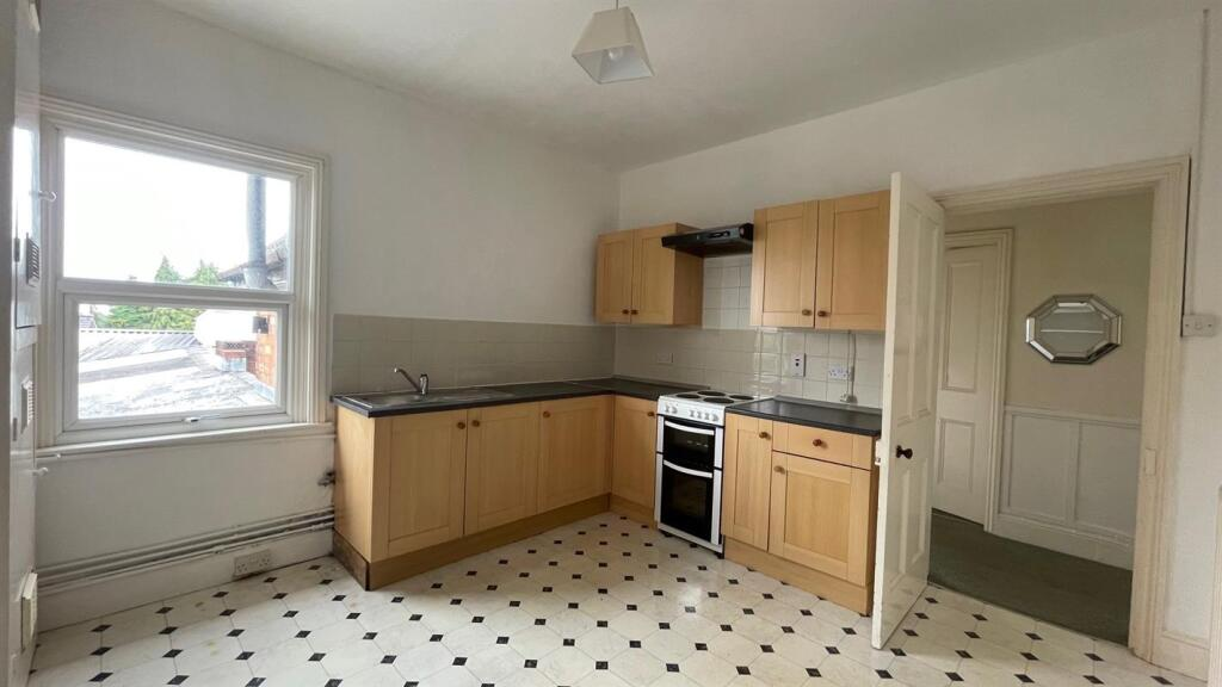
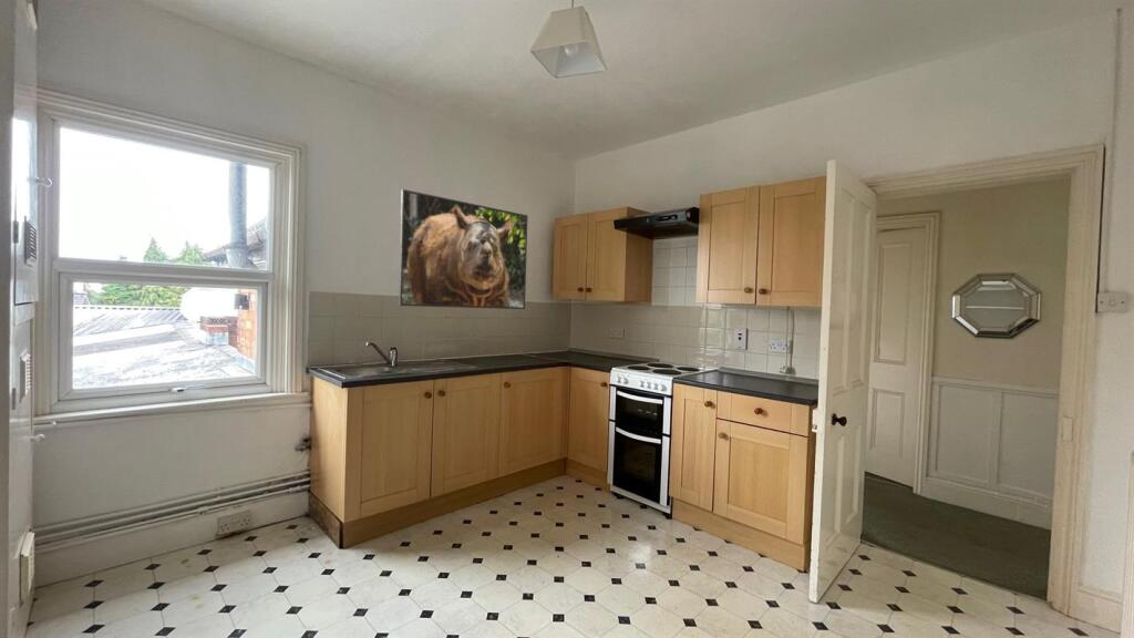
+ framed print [398,188,528,310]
